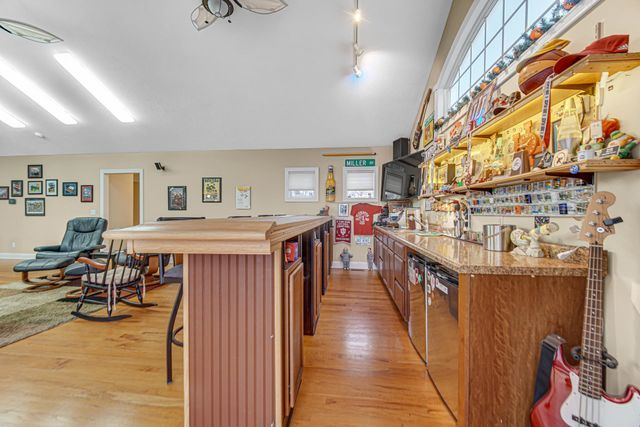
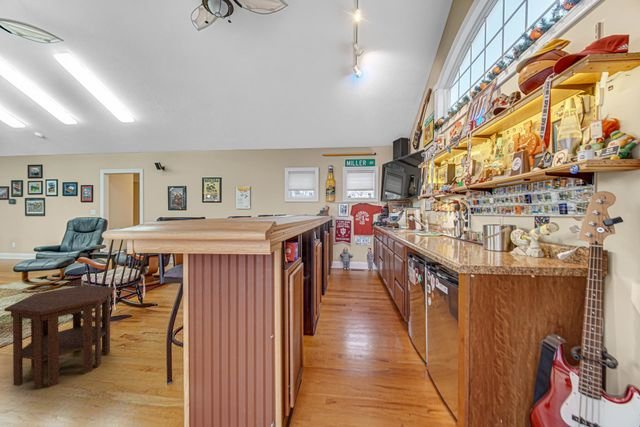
+ side table [3,284,116,390]
